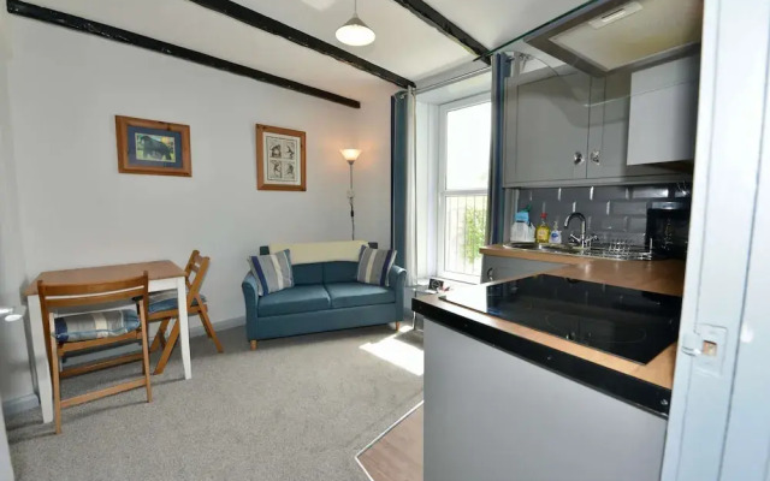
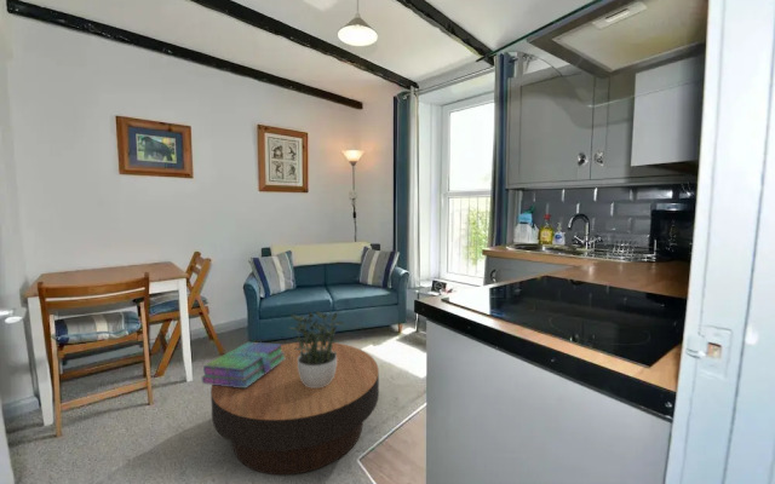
+ stack of books [201,341,286,387]
+ potted plant [289,309,346,387]
+ coffee table [209,341,380,476]
